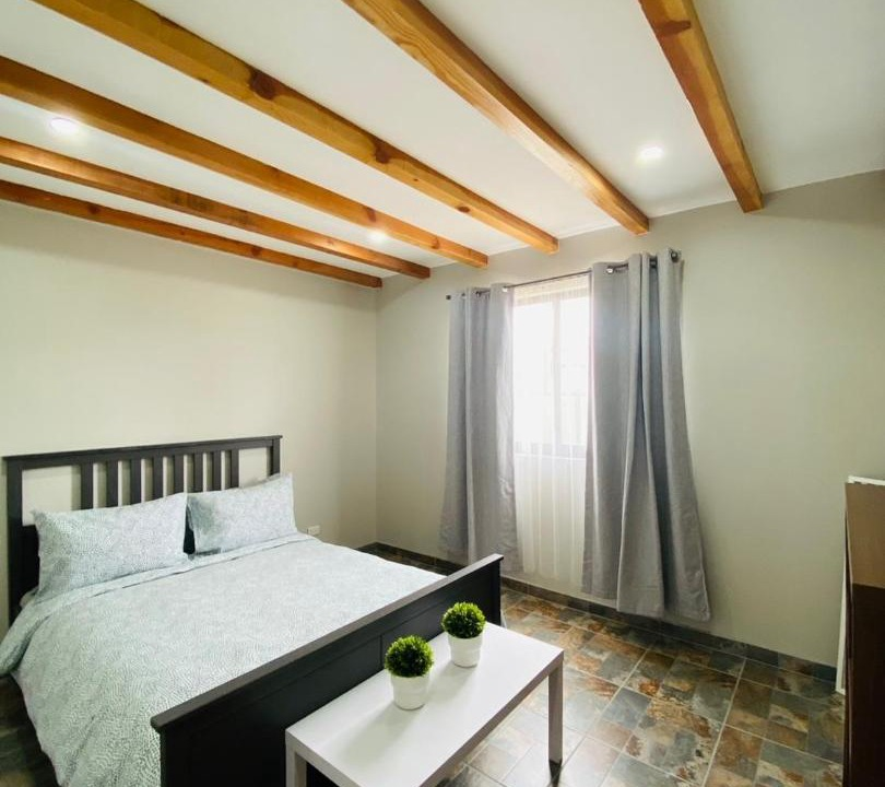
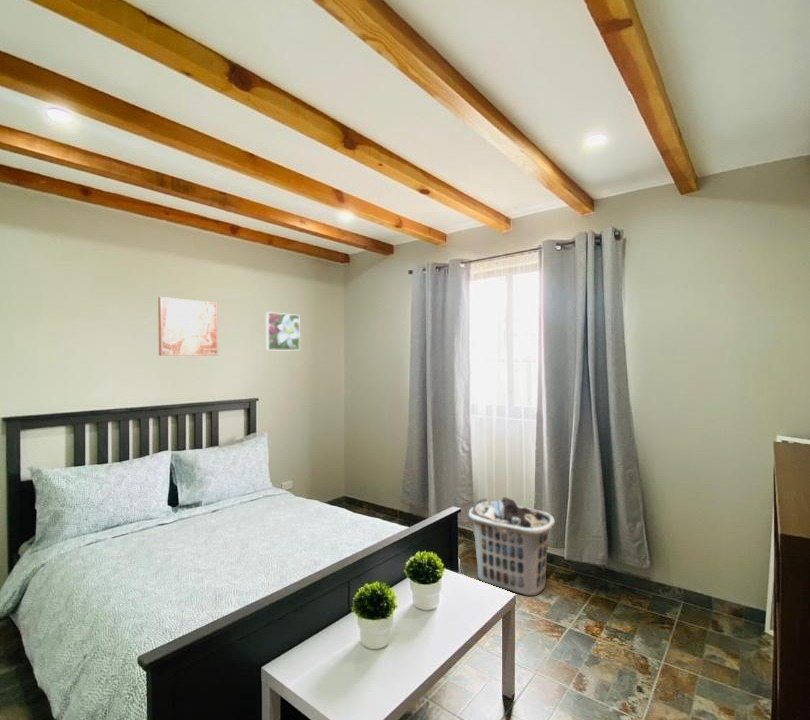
+ clothes hamper [467,496,556,597]
+ wall art [157,296,219,357]
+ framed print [265,311,301,352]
